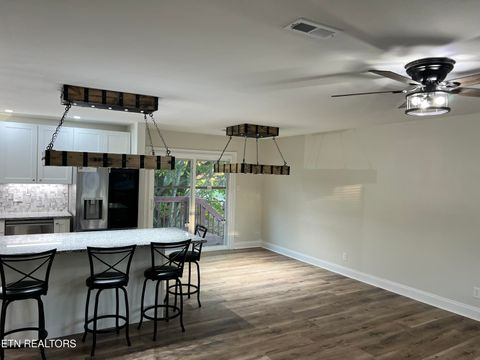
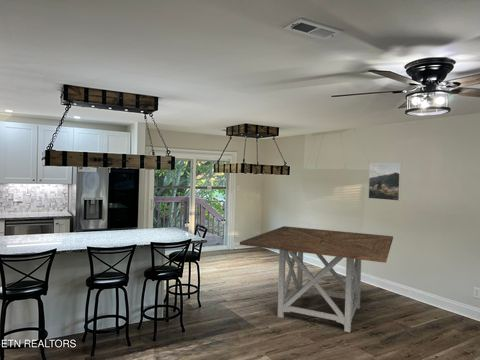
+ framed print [368,162,402,202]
+ dining table [239,225,394,333]
